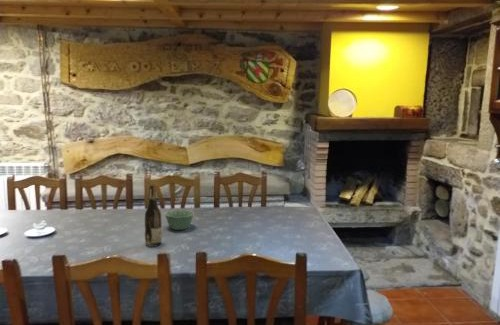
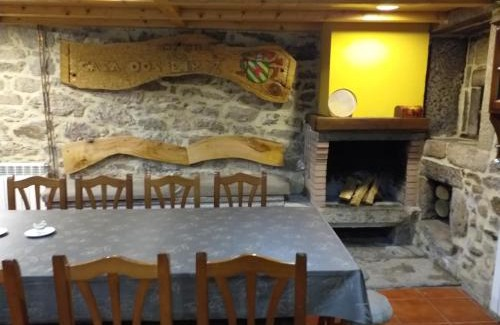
- bowl [164,209,195,231]
- wine bottle [144,183,163,248]
